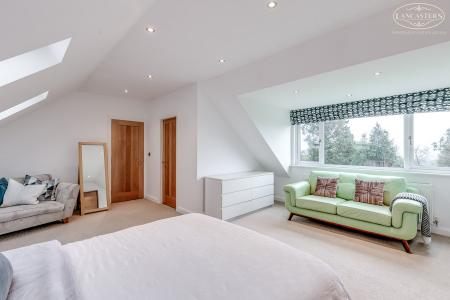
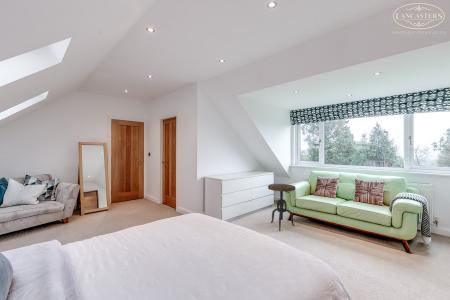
+ side table [267,183,296,232]
